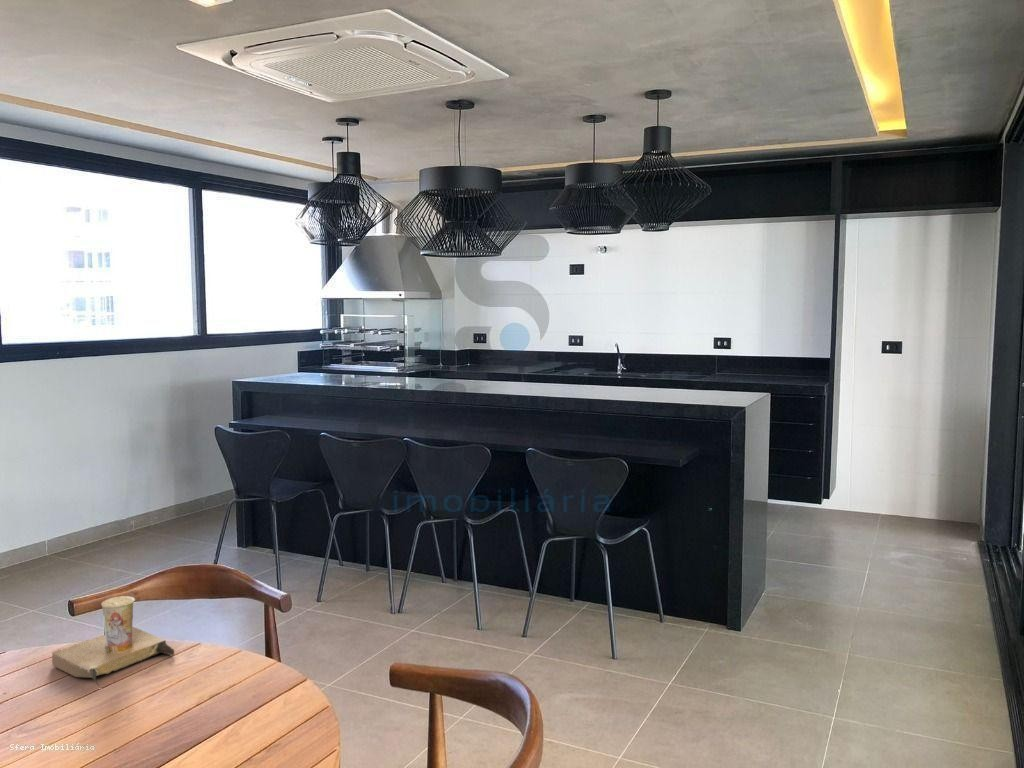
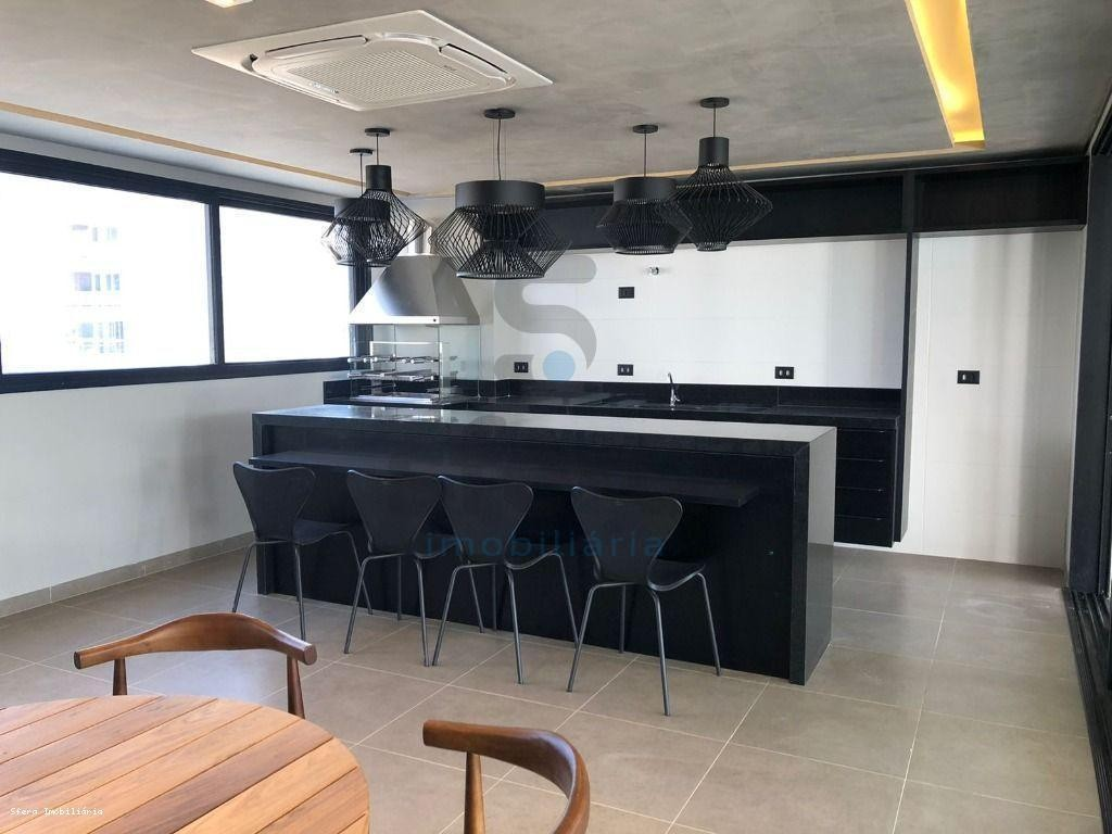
- cup [51,595,175,687]
